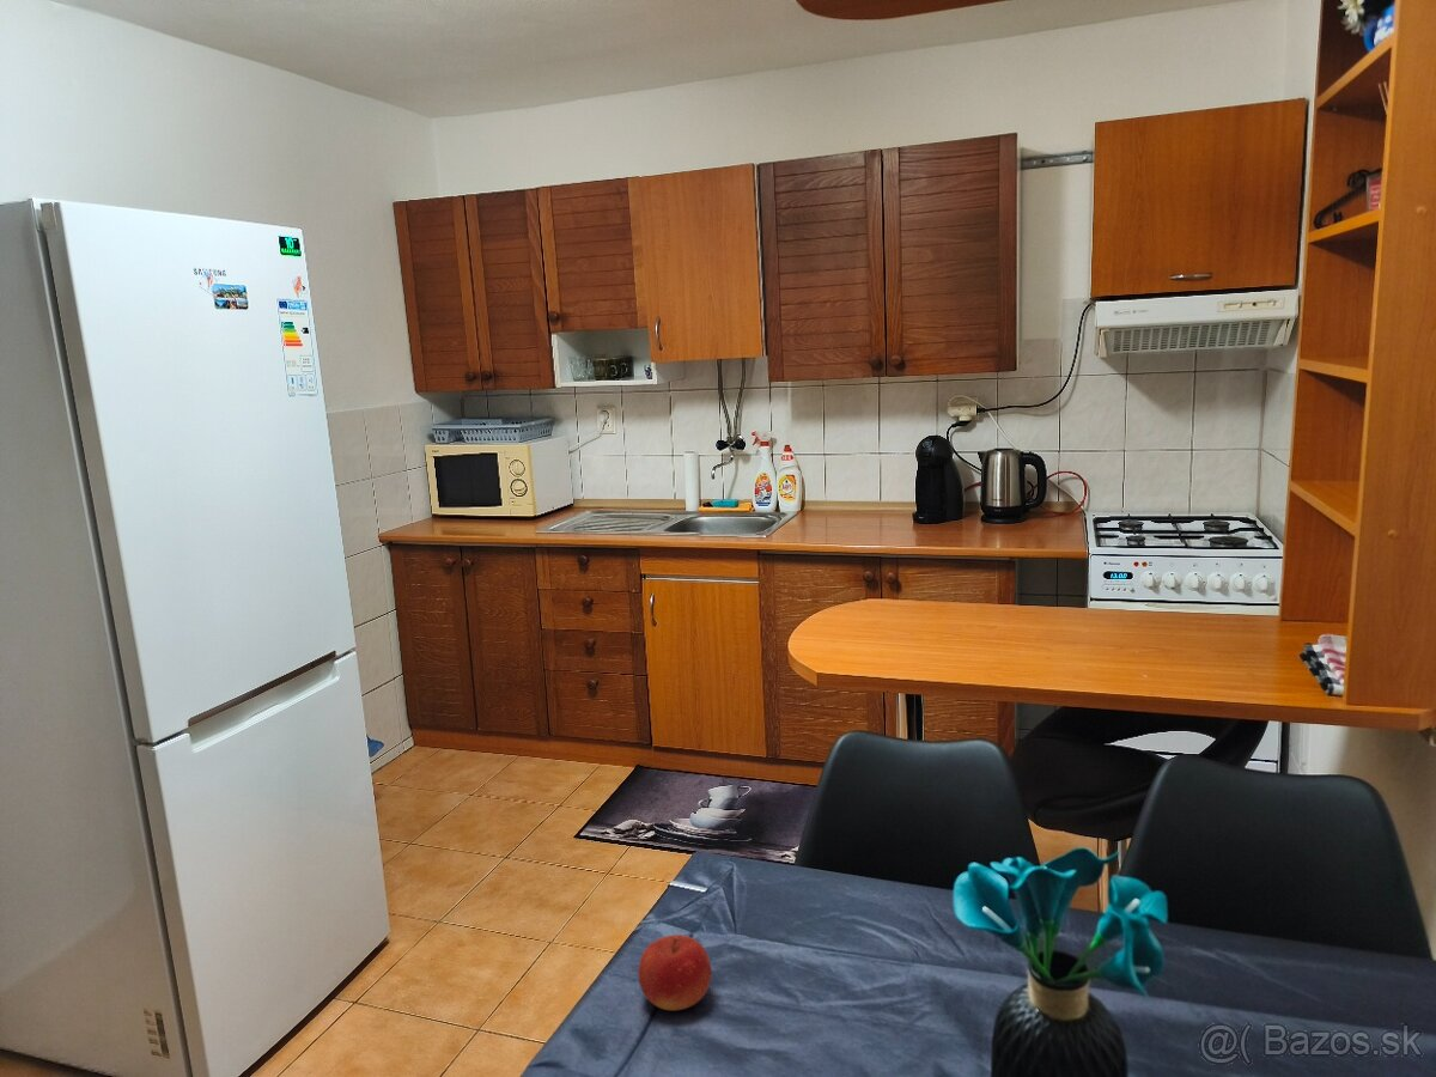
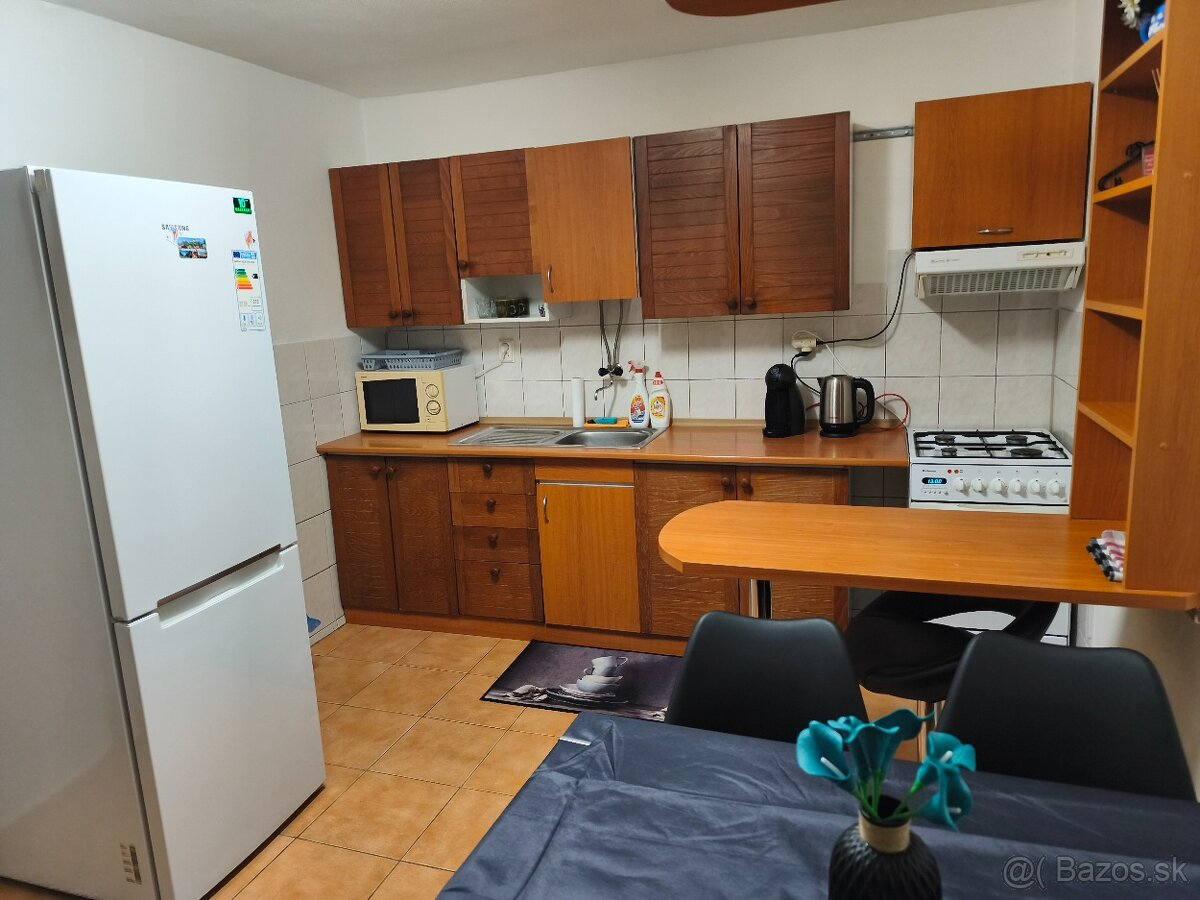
- fruit [637,933,712,1011]
